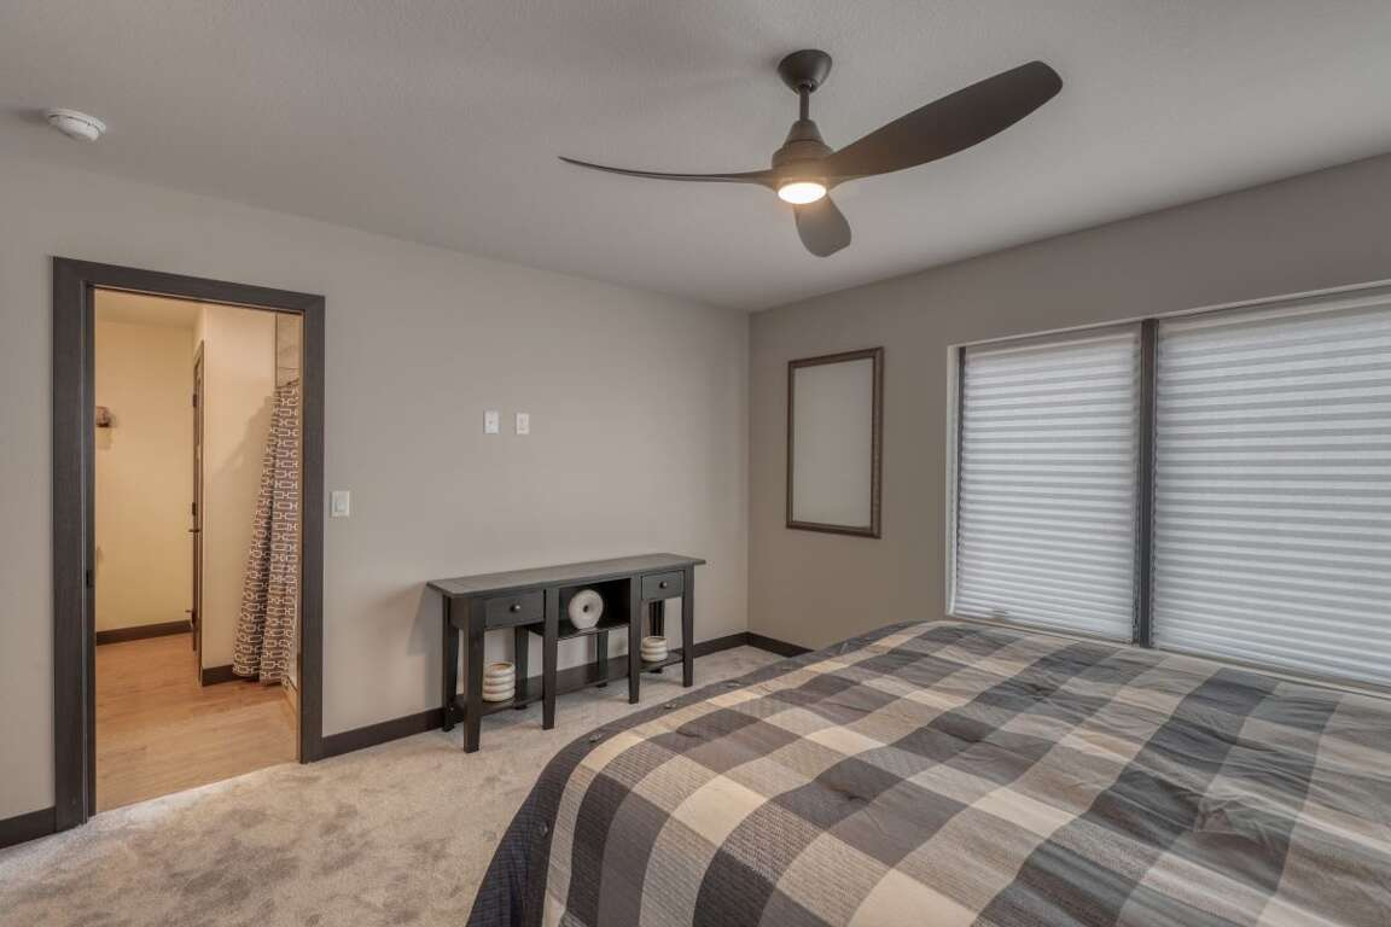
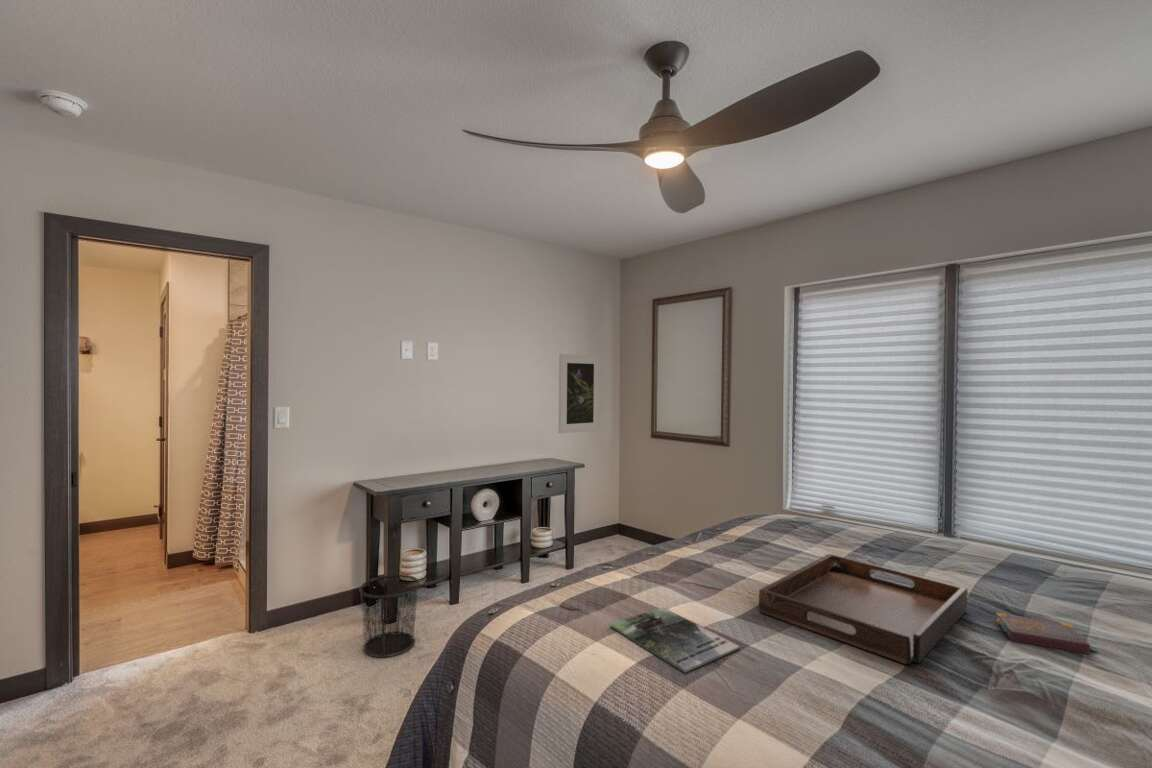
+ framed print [558,353,601,434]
+ magazine [609,606,741,674]
+ waste bin [358,573,421,659]
+ serving tray [758,553,968,665]
+ book [995,611,1100,655]
